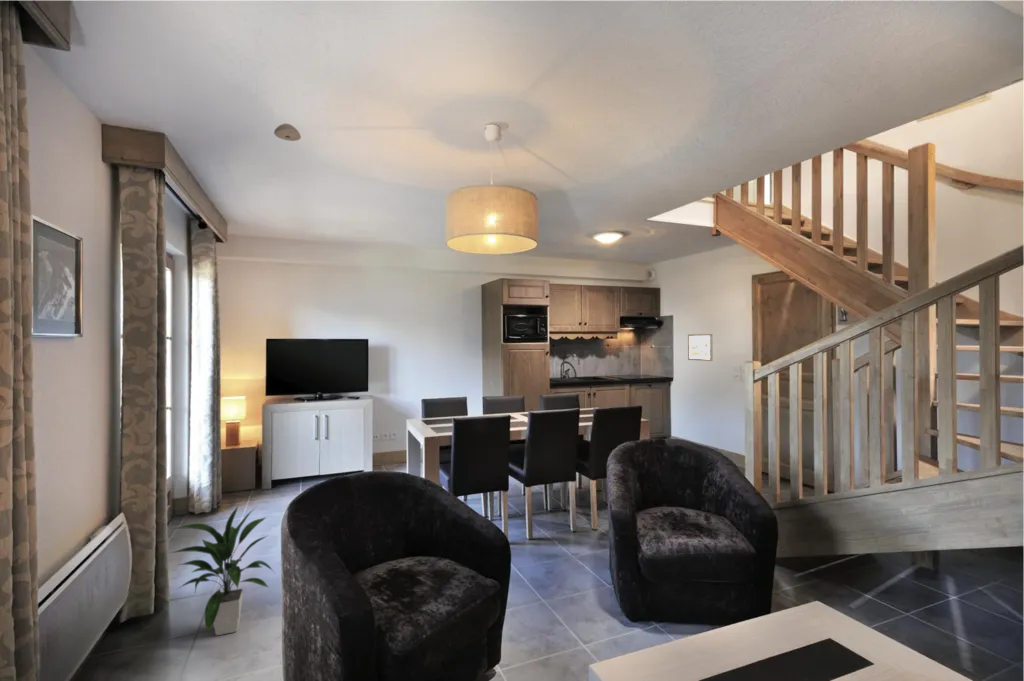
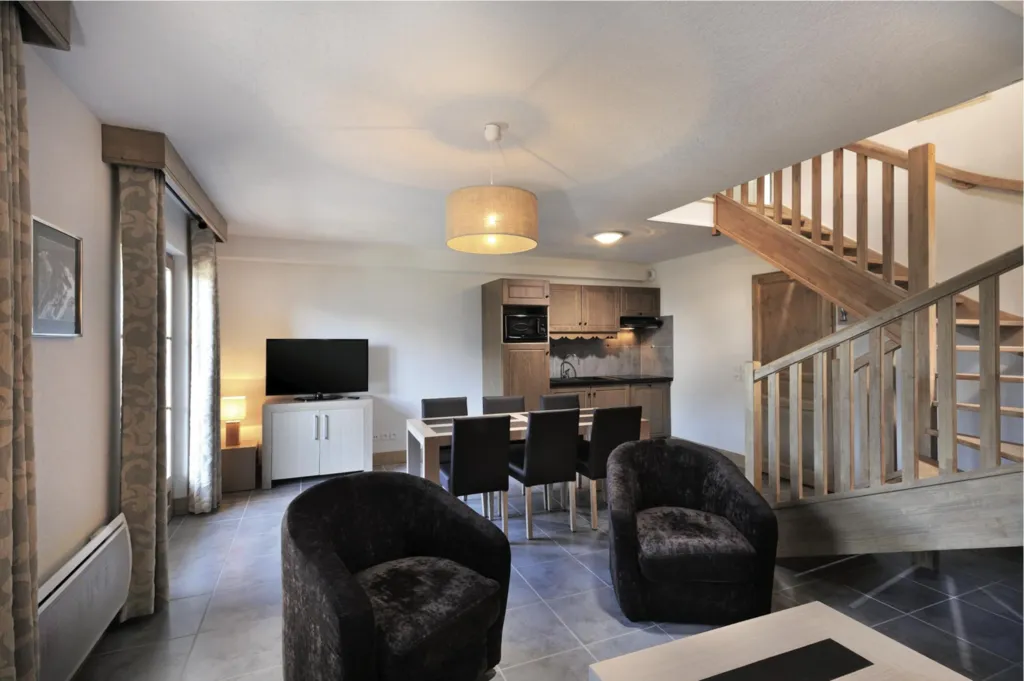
- picture frame [687,333,714,362]
- indoor plant [169,503,276,636]
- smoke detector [273,123,302,142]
